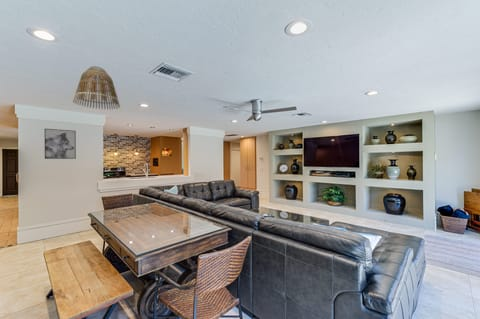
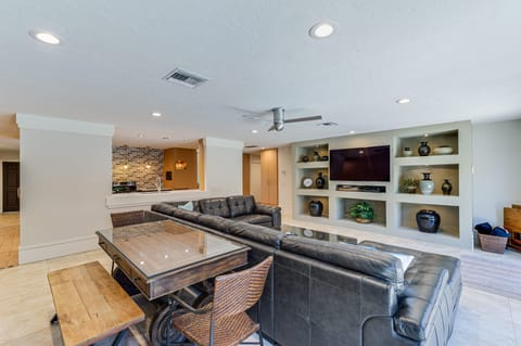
- lamp shade [72,65,121,110]
- wall art [44,128,77,160]
